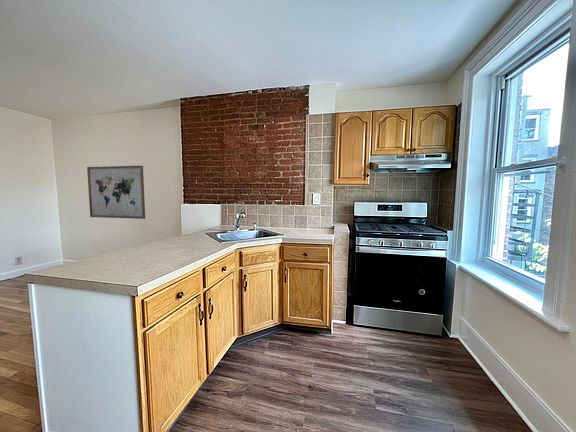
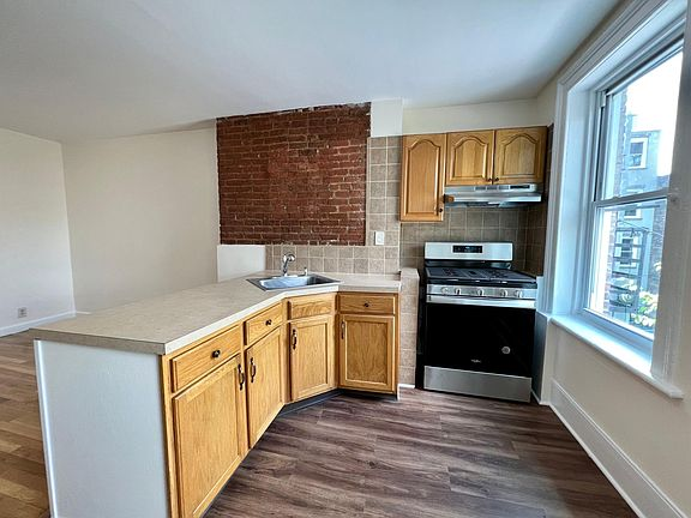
- wall art [86,165,146,220]
